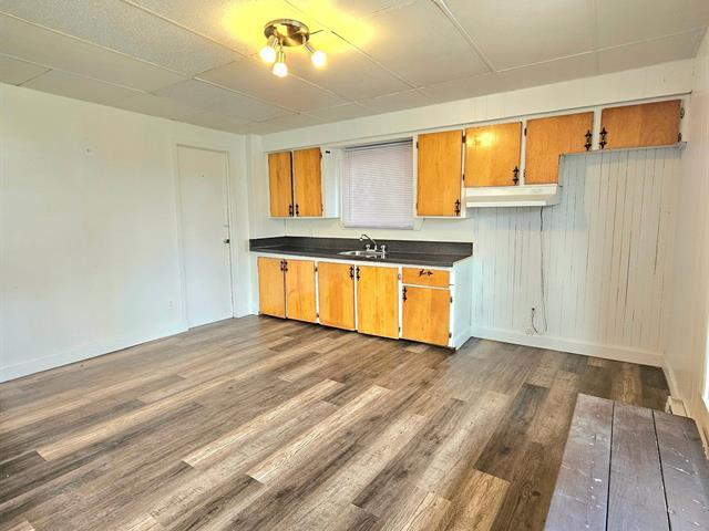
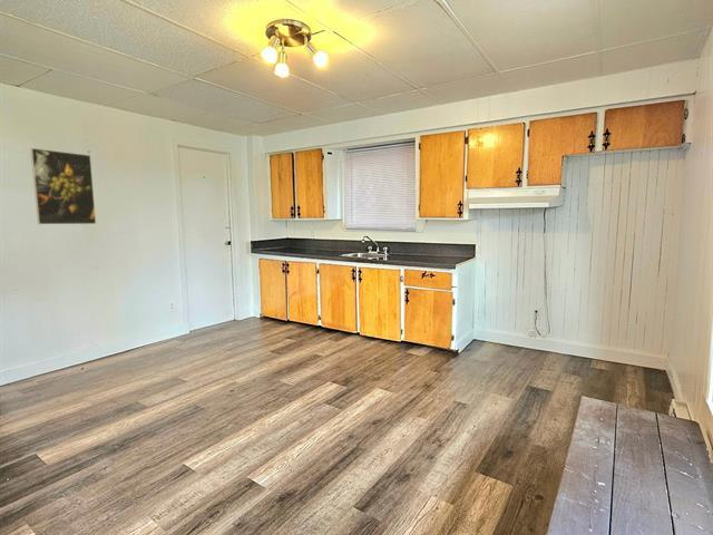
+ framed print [29,147,97,225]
